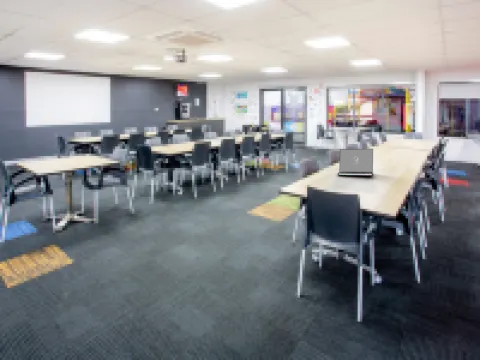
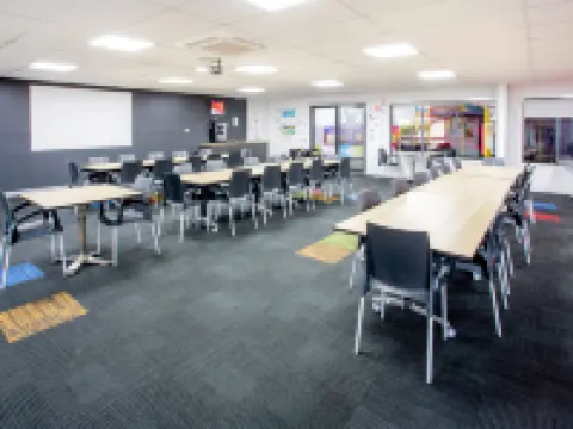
- laptop [337,148,374,176]
